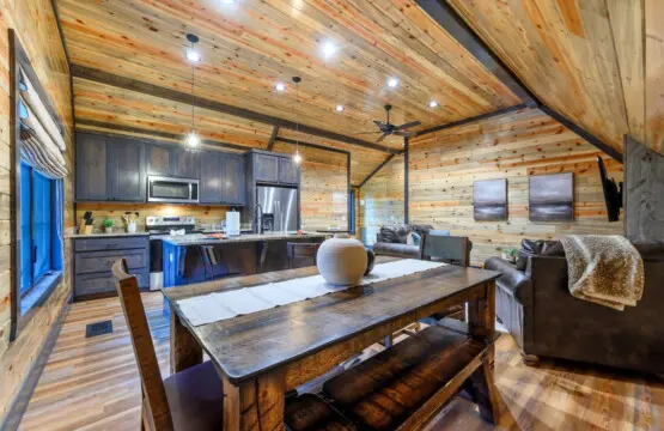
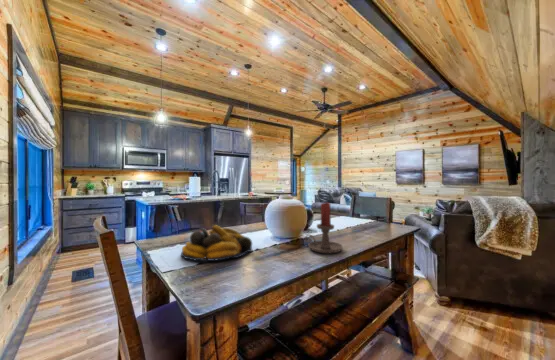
+ fruit bowl [180,224,254,262]
+ candle holder [304,201,344,254]
